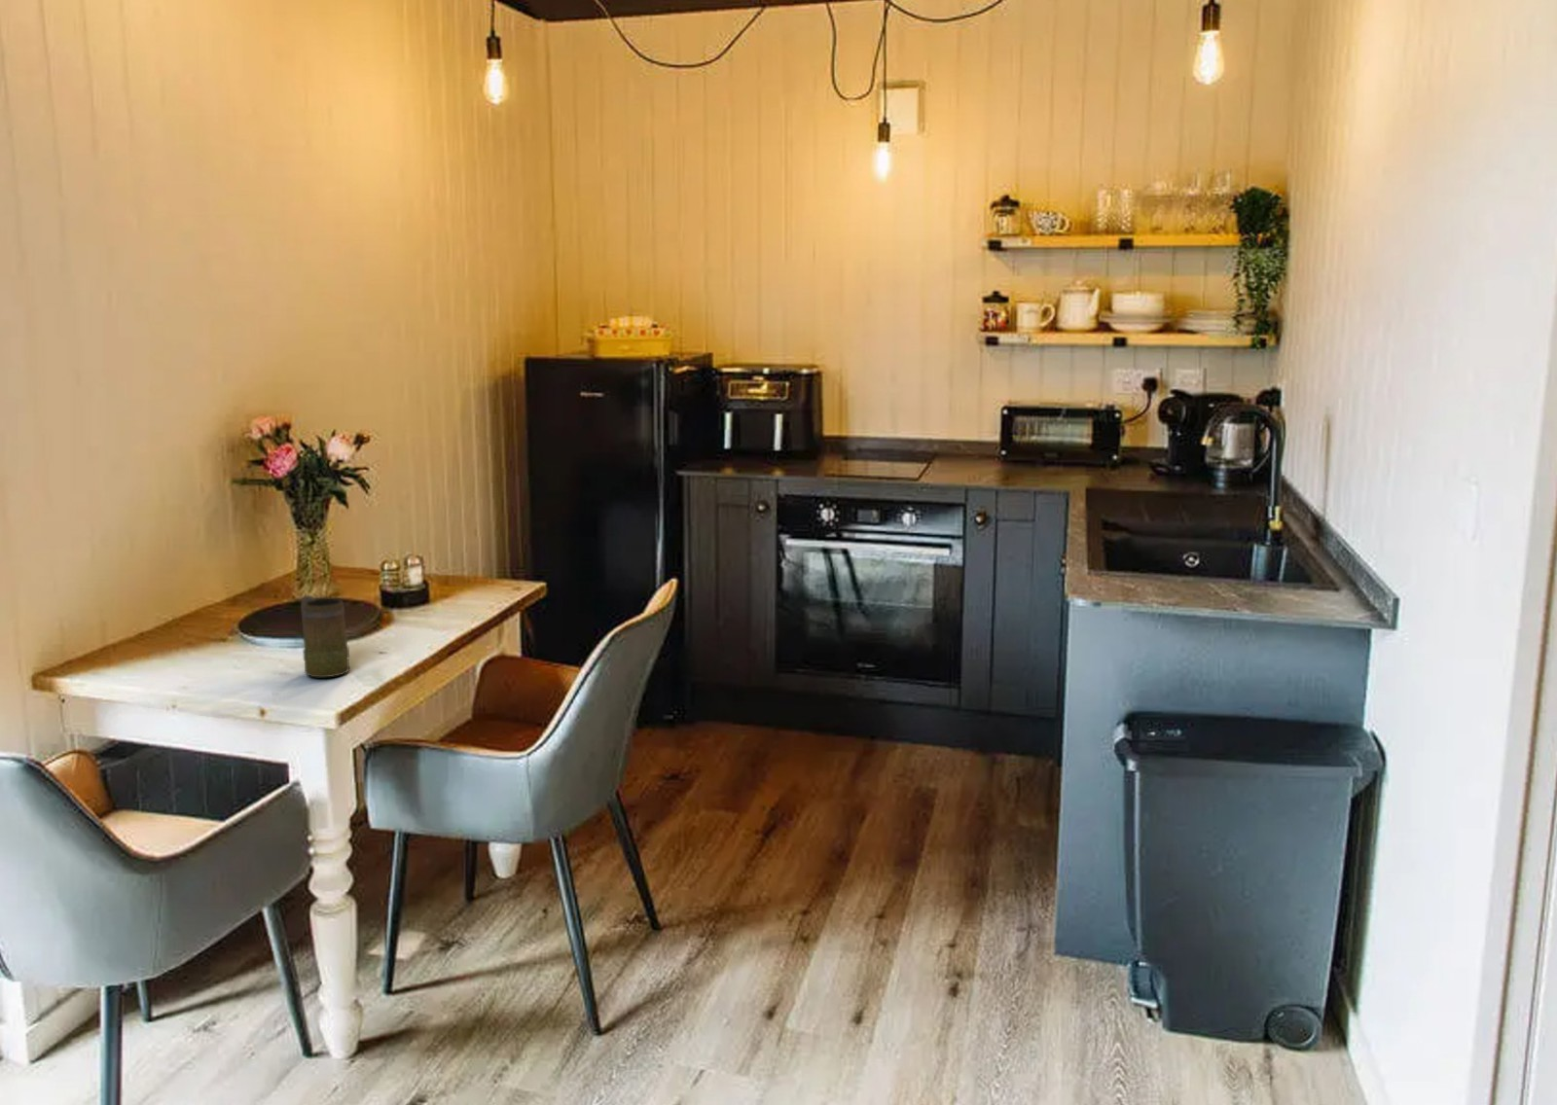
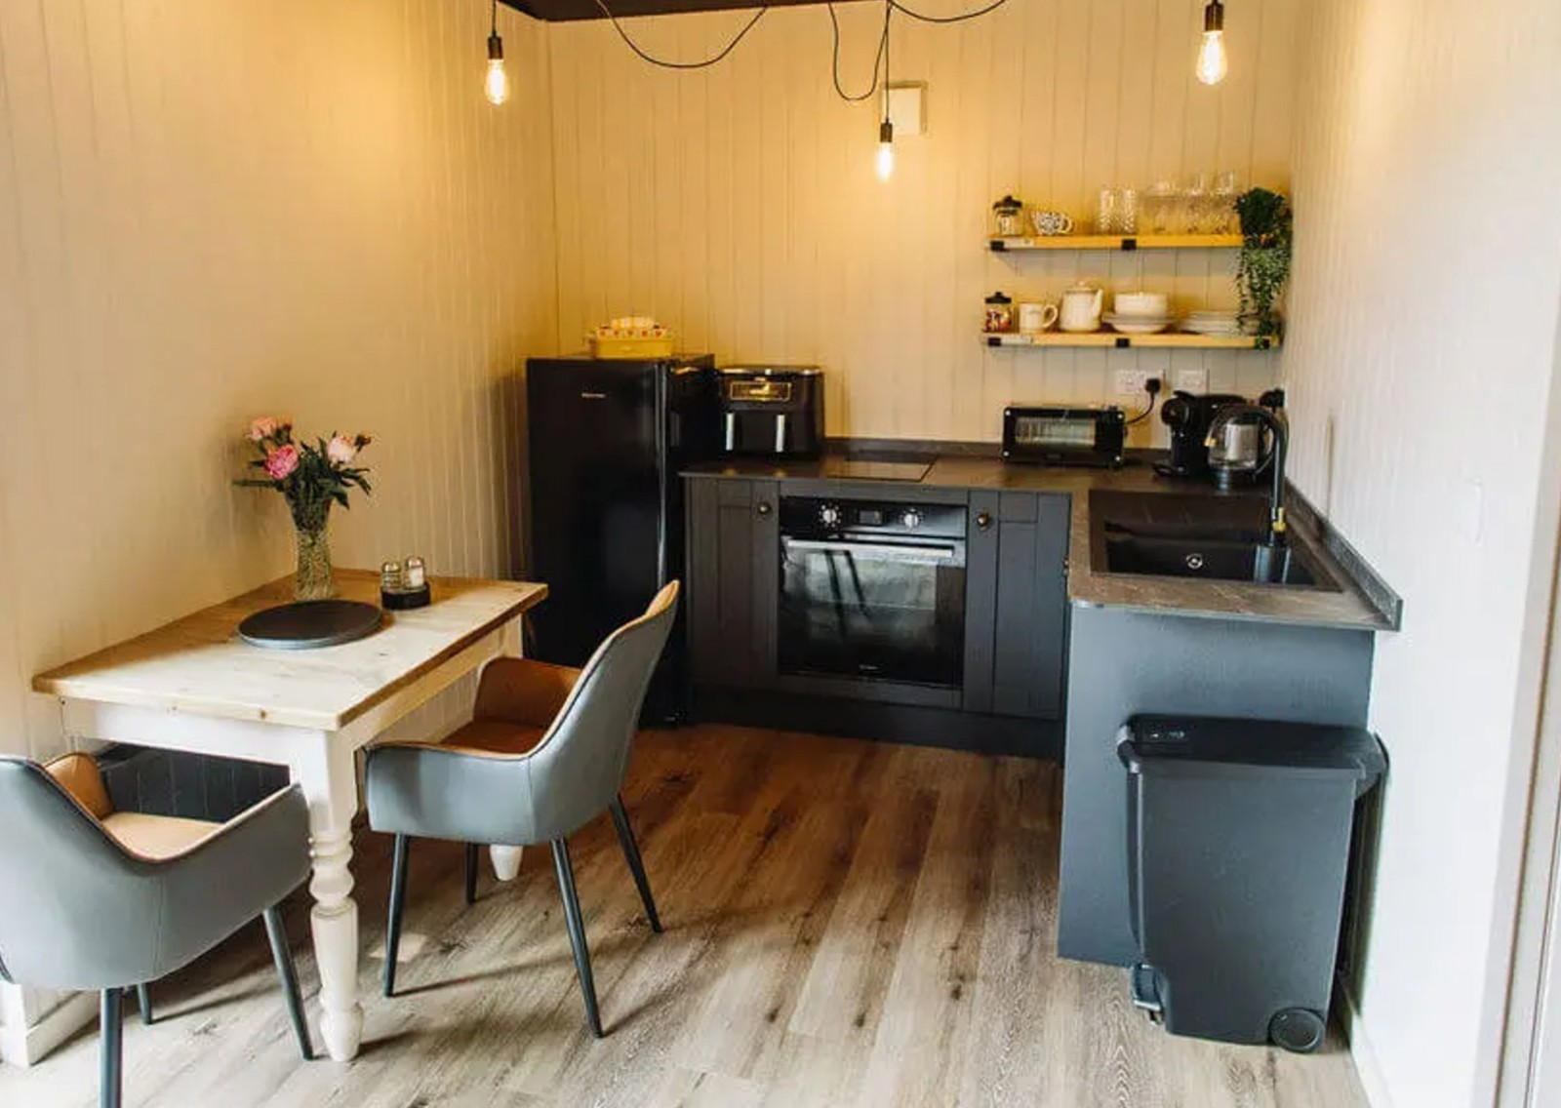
- mug [300,594,350,679]
